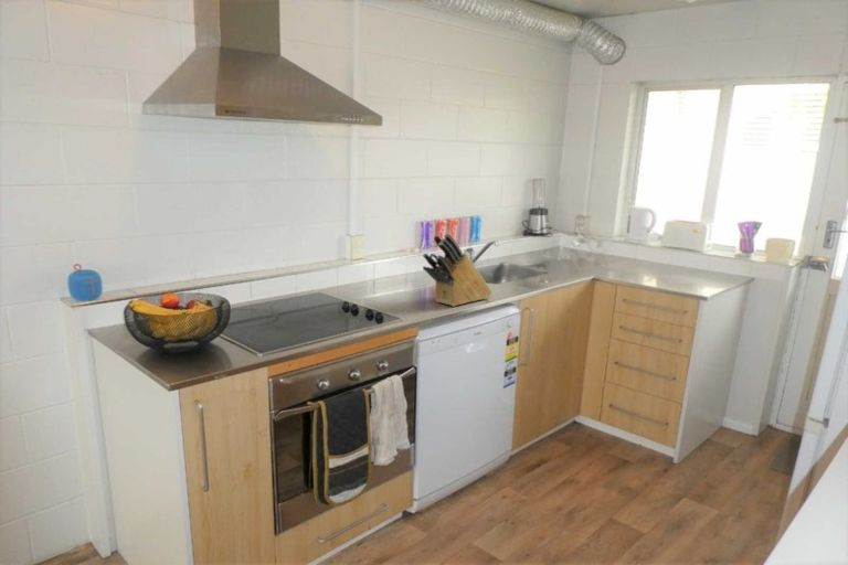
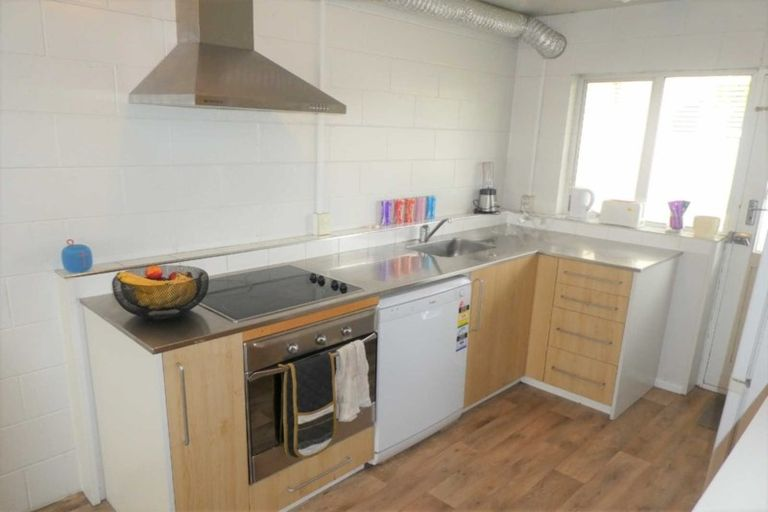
- knife block [422,233,494,308]
